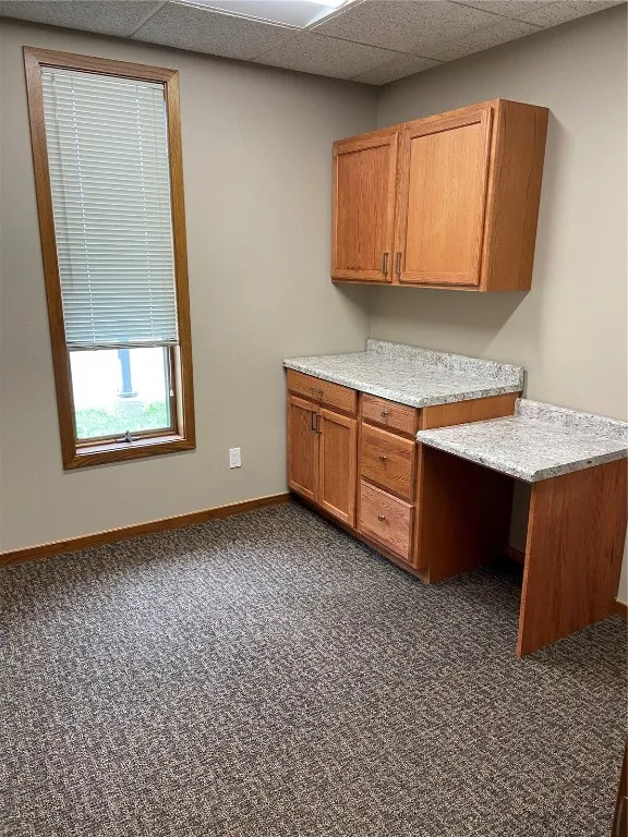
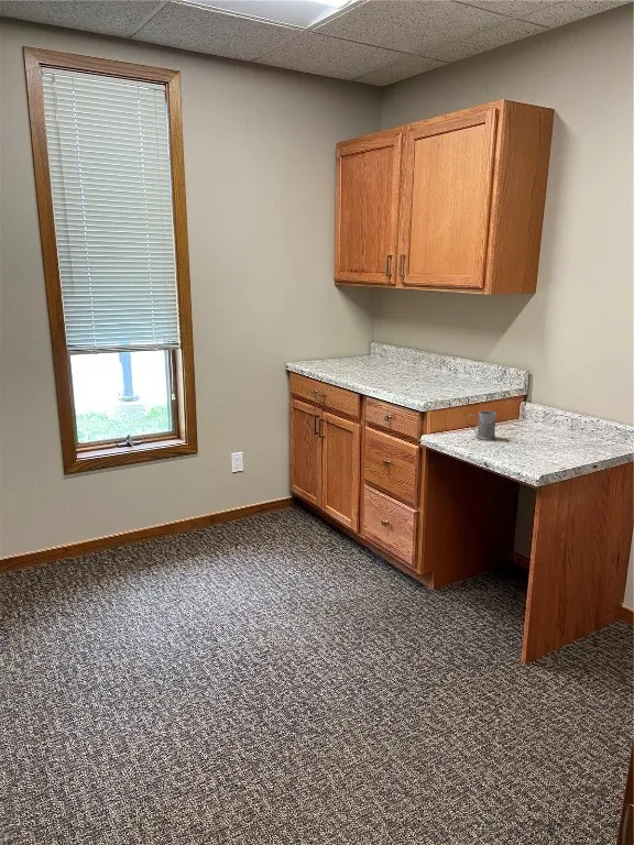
+ mug [466,410,498,441]
